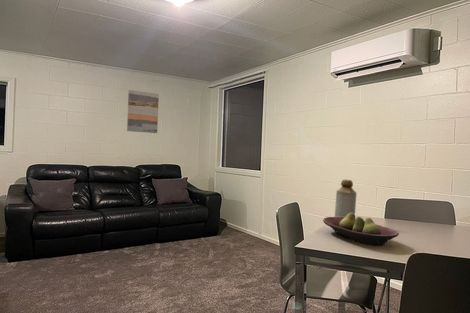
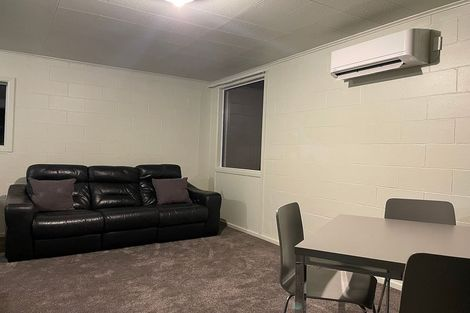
- wall art [126,89,160,134]
- bottle [334,179,357,217]
- fruit bowl [322,213,400,247]
